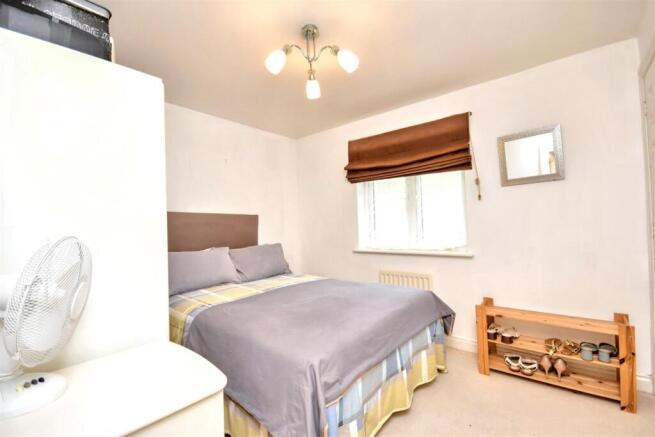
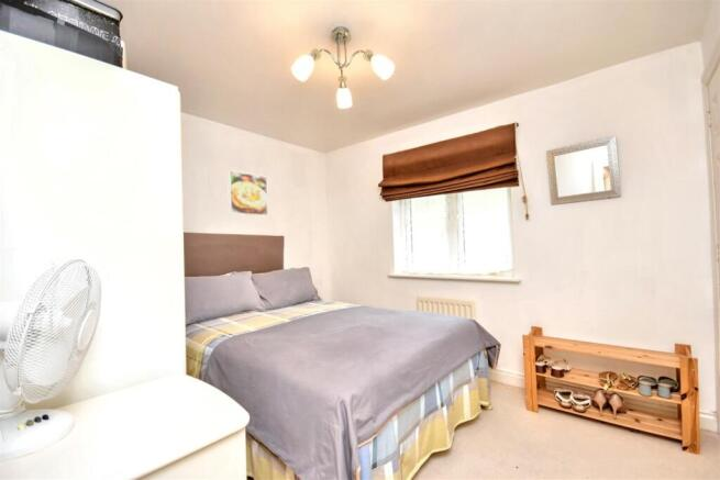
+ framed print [226,169,269,217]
